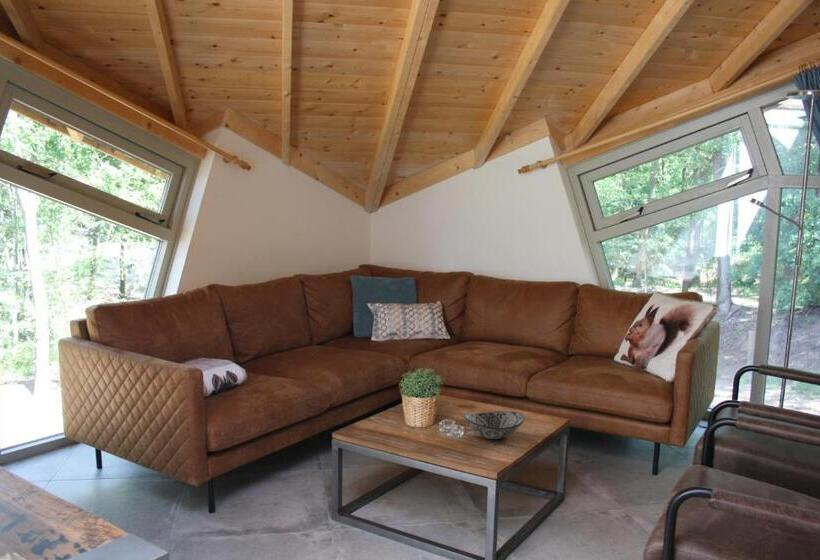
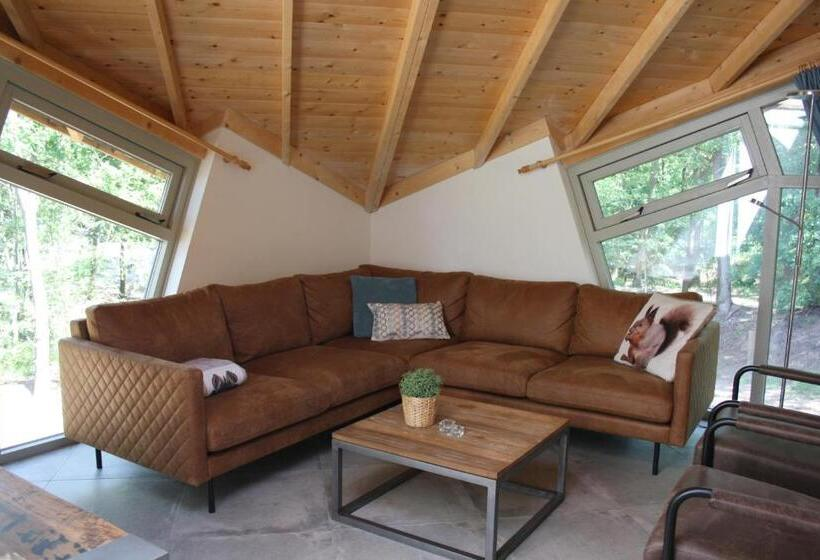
- decorative bowl [462,410,526,440]
